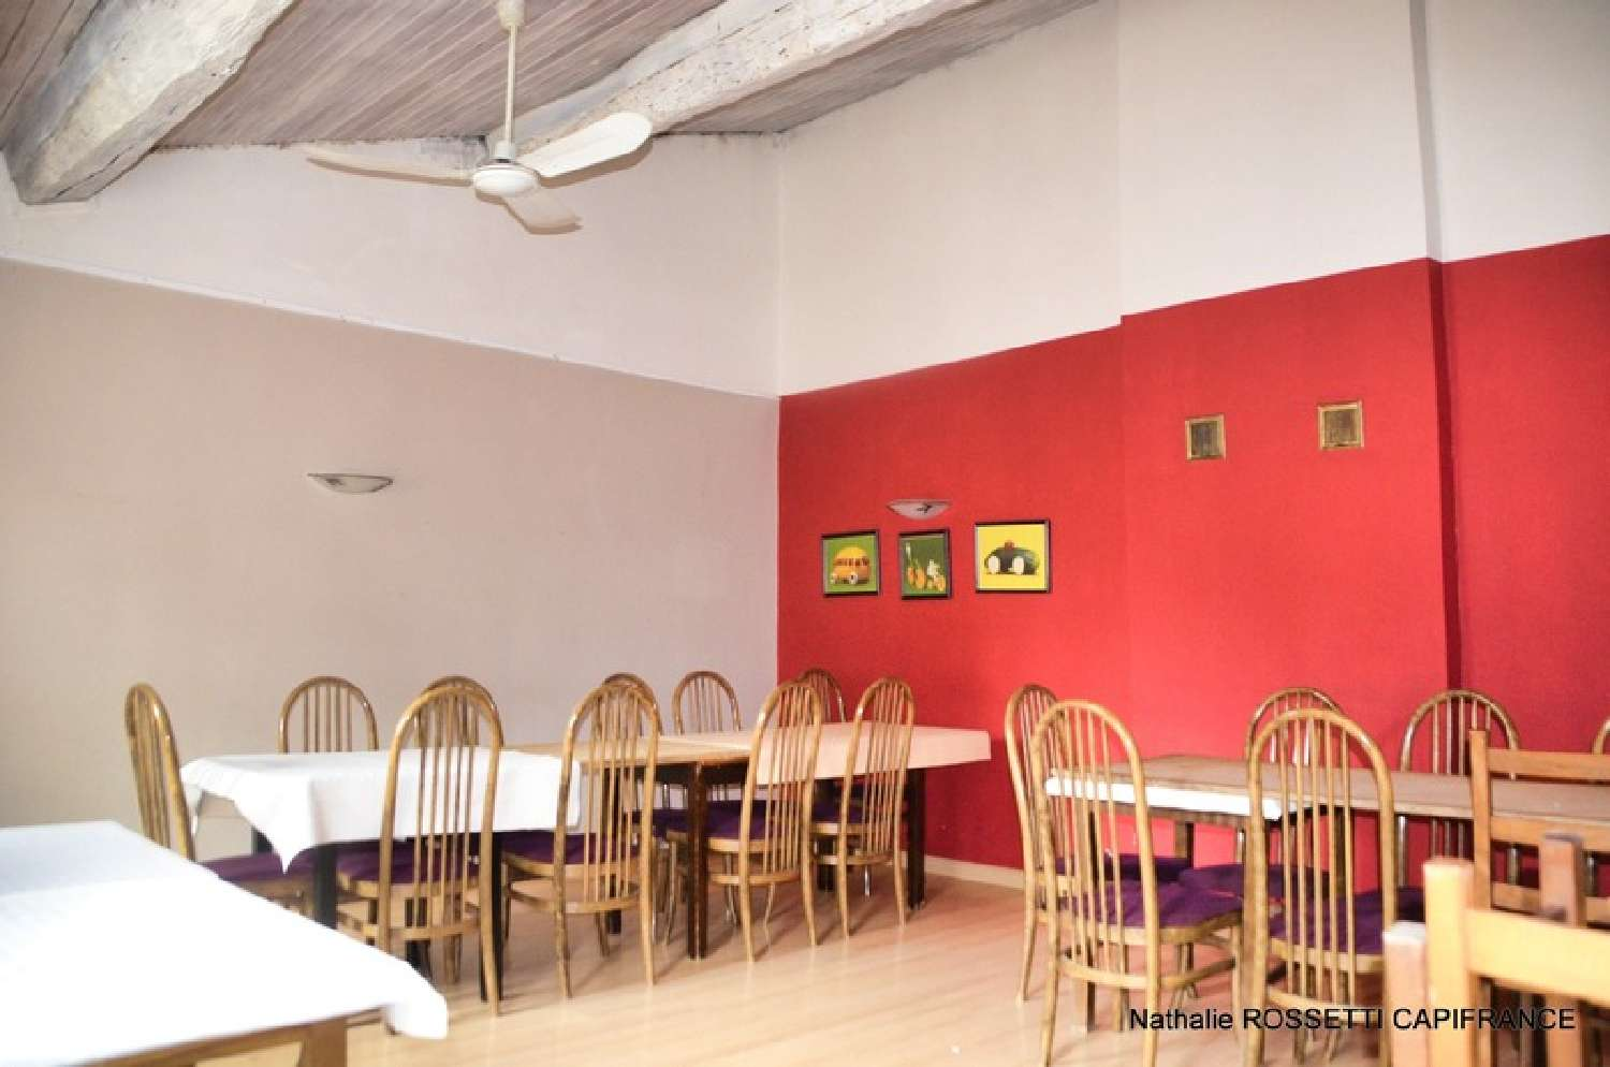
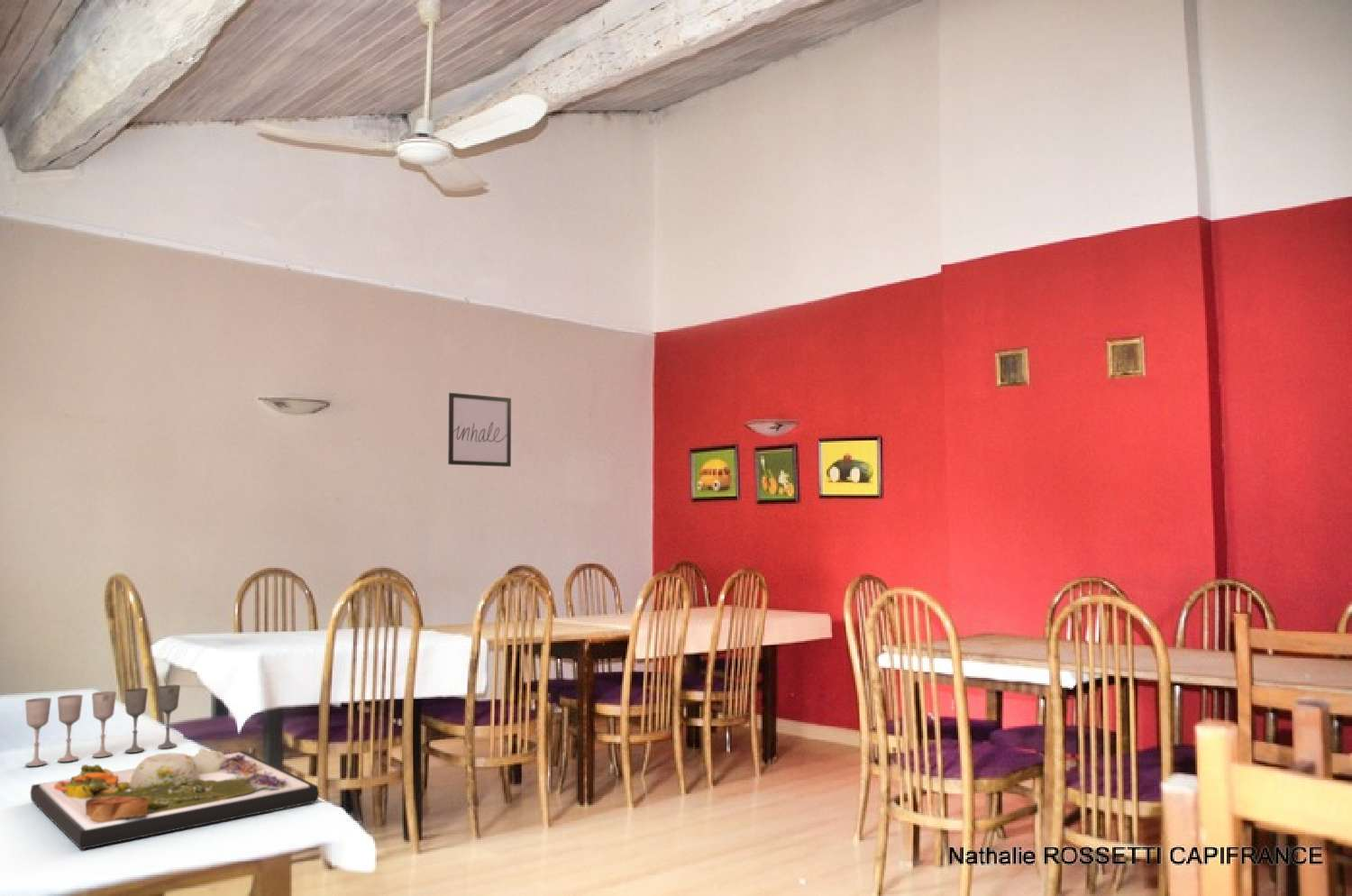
+ dinner plate [30,747,320,850]
+ wall art [447,392,512,468]
+ wine glass [24,684,181,767]
